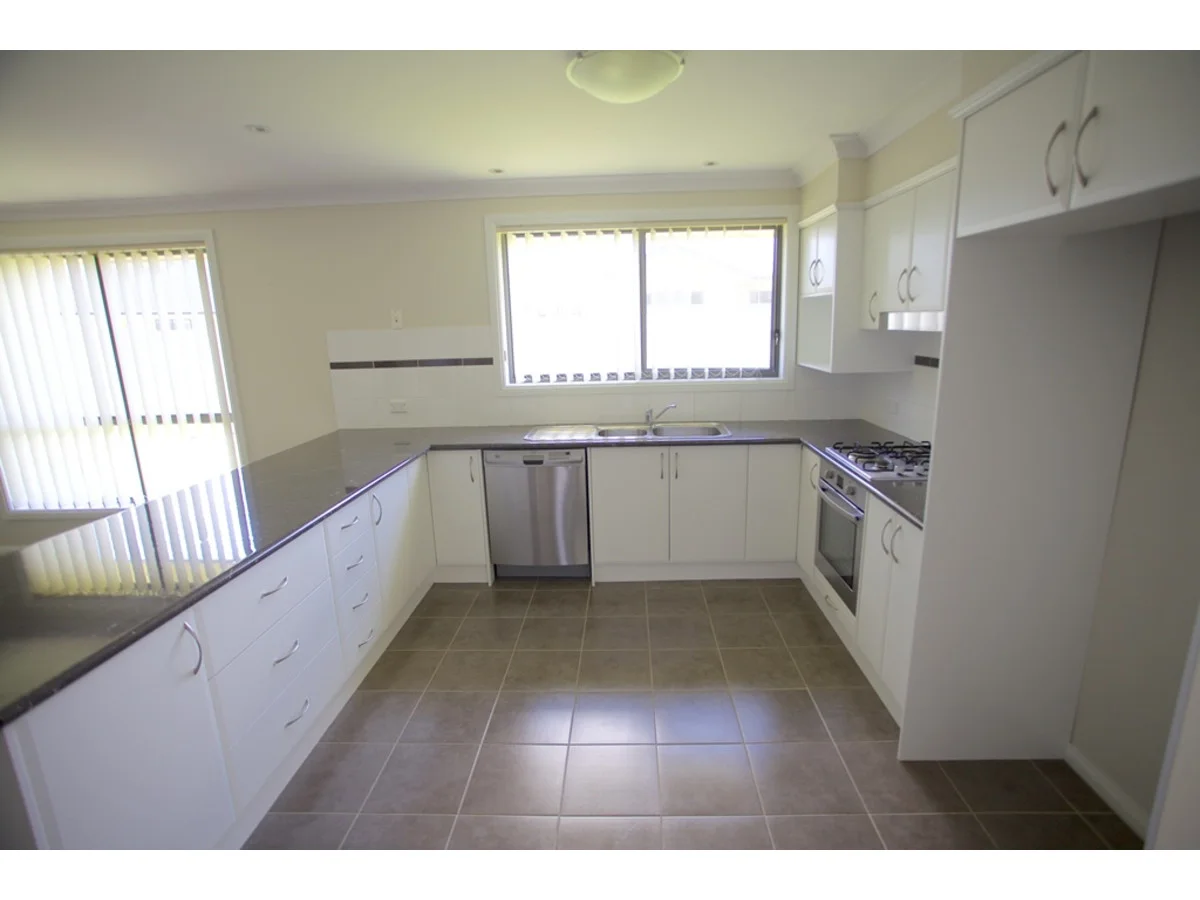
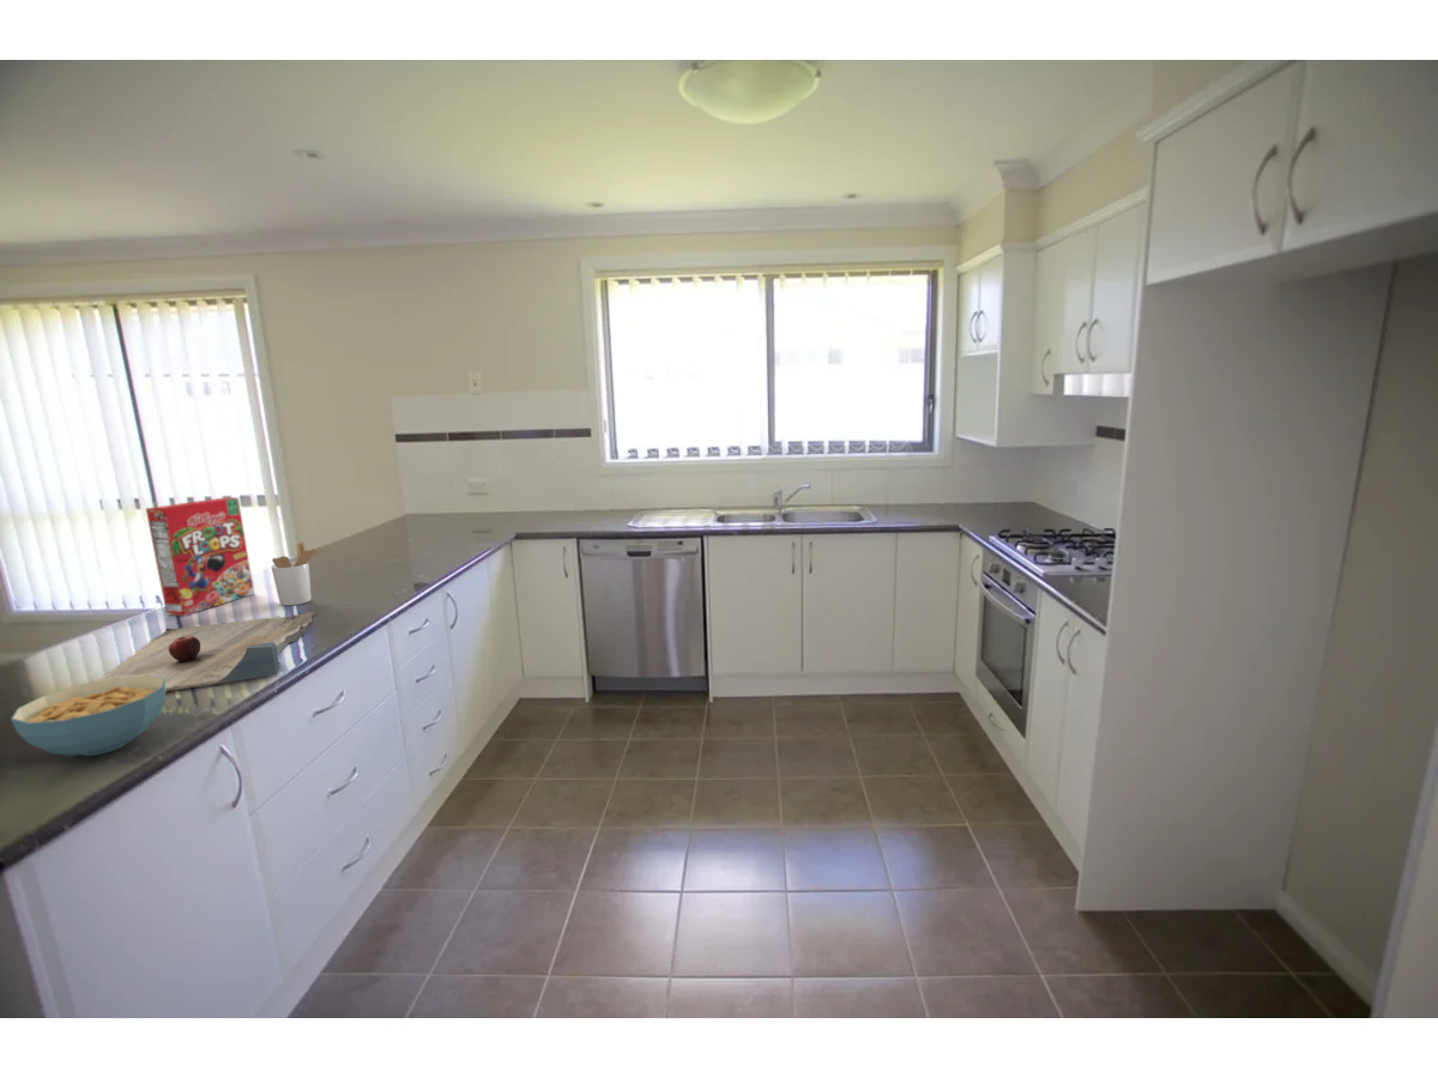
+ utensil holder [270,541,325,607]
+ cereal bowl [10,674,167,757]
+ cutting board [99,611,318,692]
+ cereal box [145,496,255,617]
